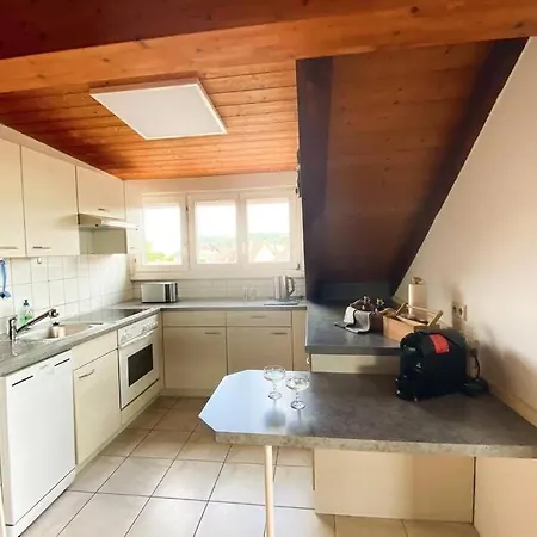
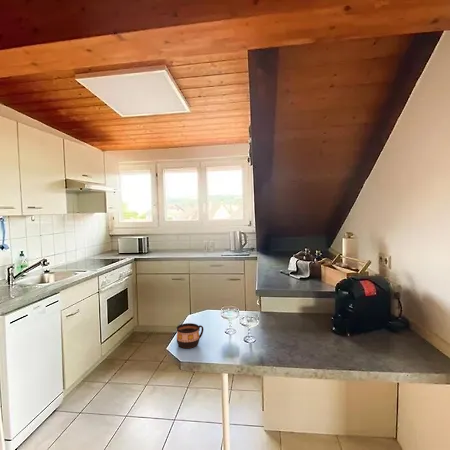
+ cup [176,322,205,349]
